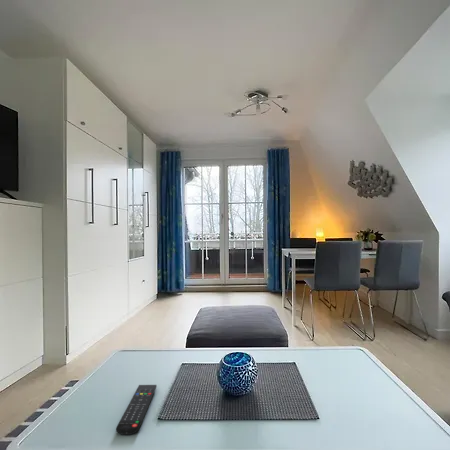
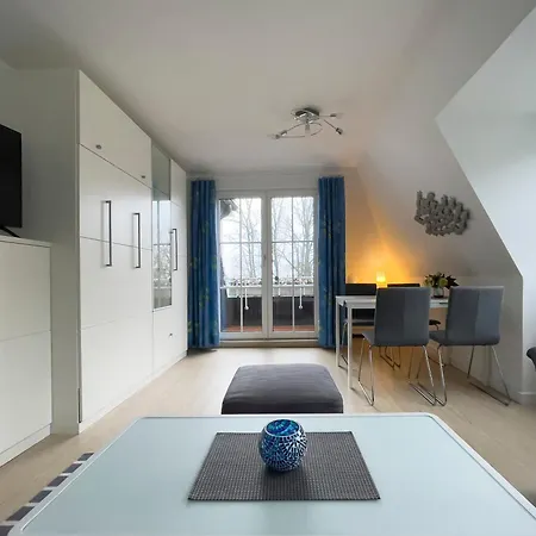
- remote control [115,384,158,436]
